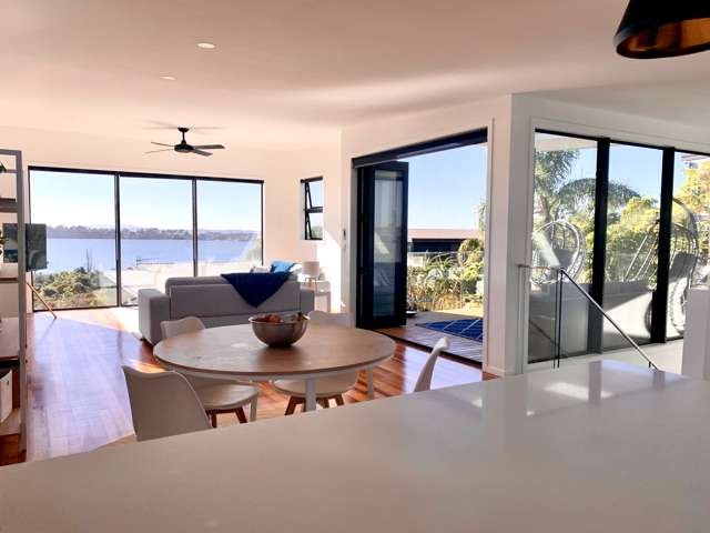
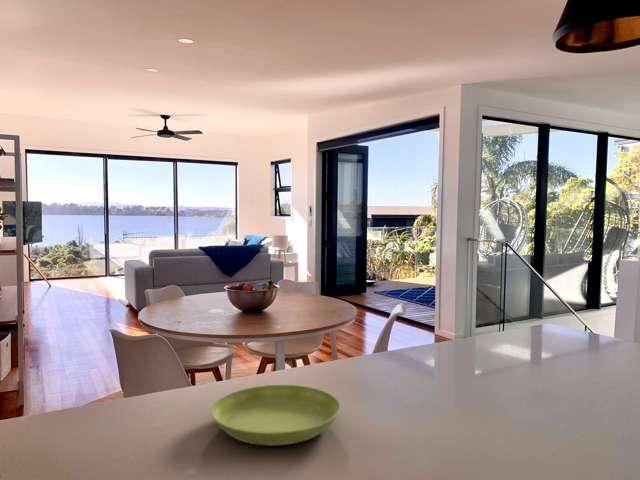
+ saucer [210,384,342,446]
